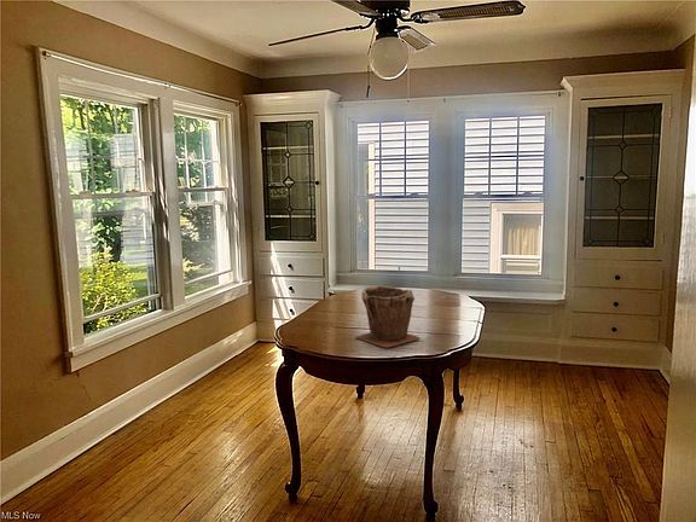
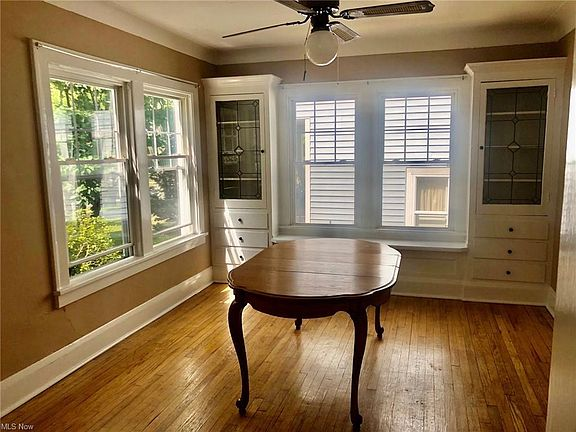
- plant pot [354,285,422,349]
